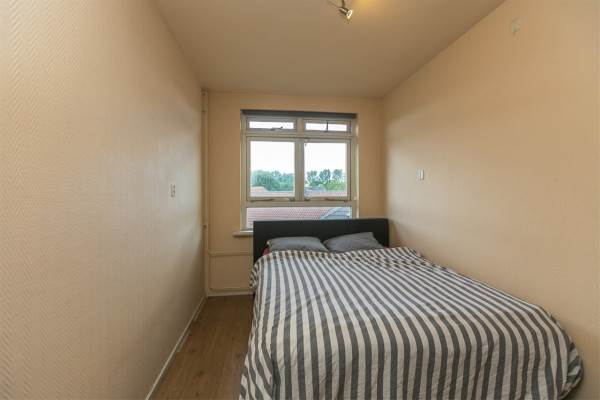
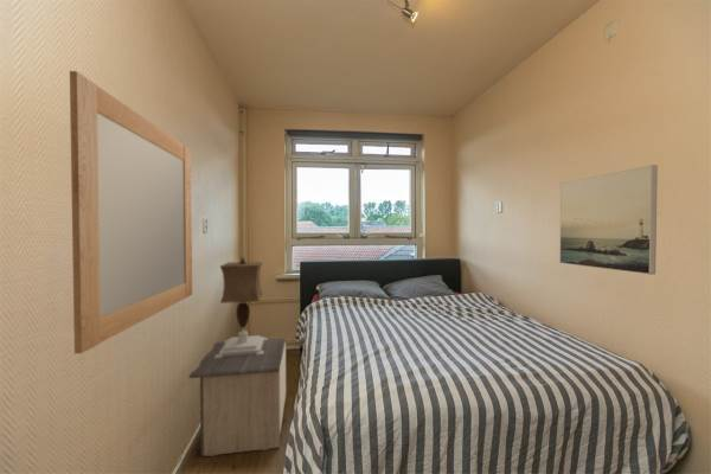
+ home mirror [69,70,193,356]
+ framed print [558,164,659,276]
+ table lamp [214,257,269,358]
+ nightstand [188,338,287,457]
